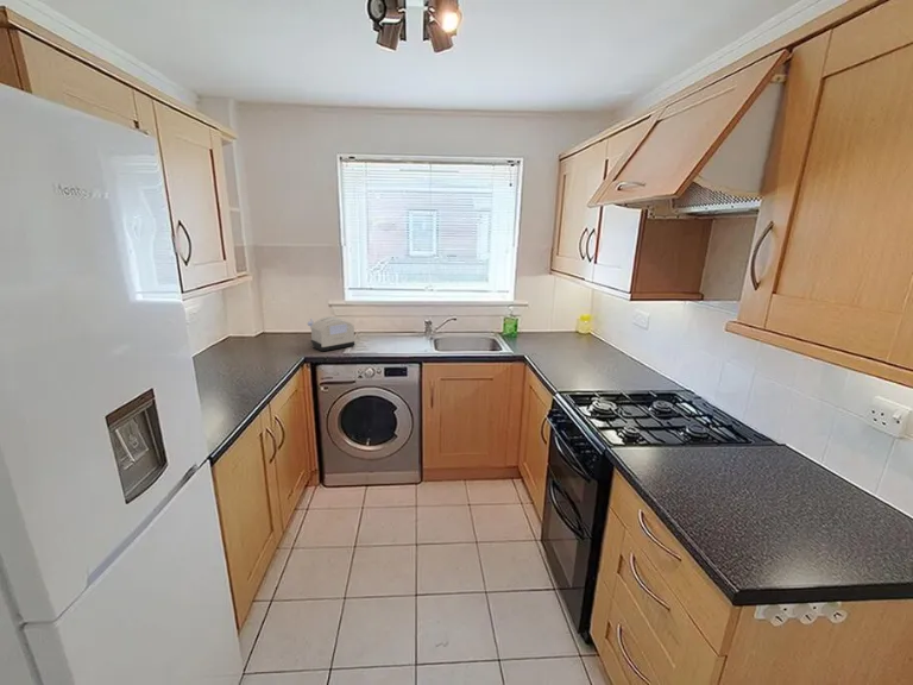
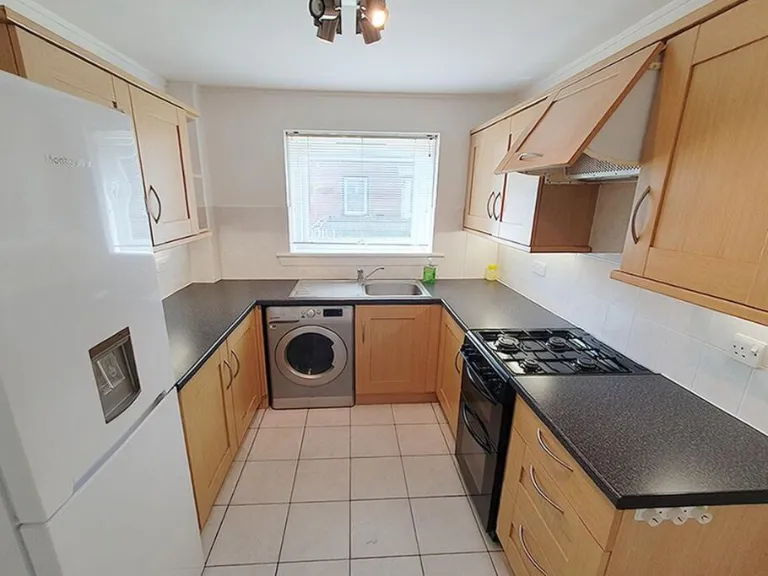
- toaster [307,315,355,353]
